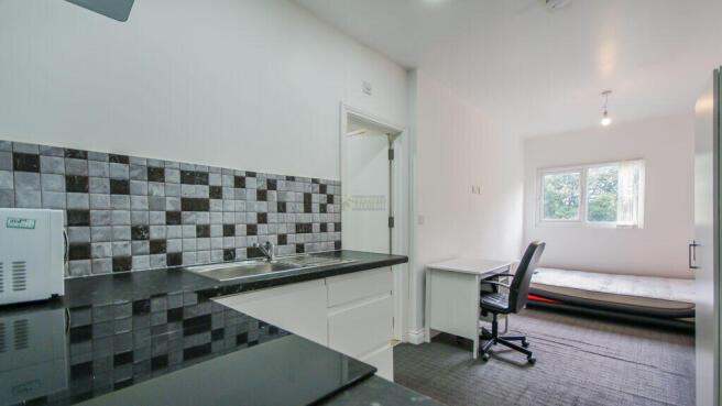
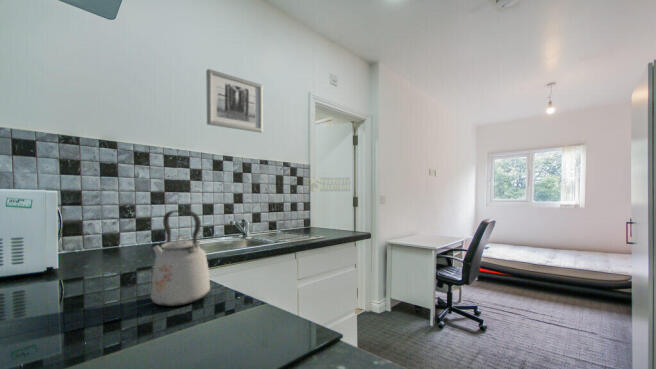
+ kettle [150,209,211,307]
+ wall art [205,68,264,133]
